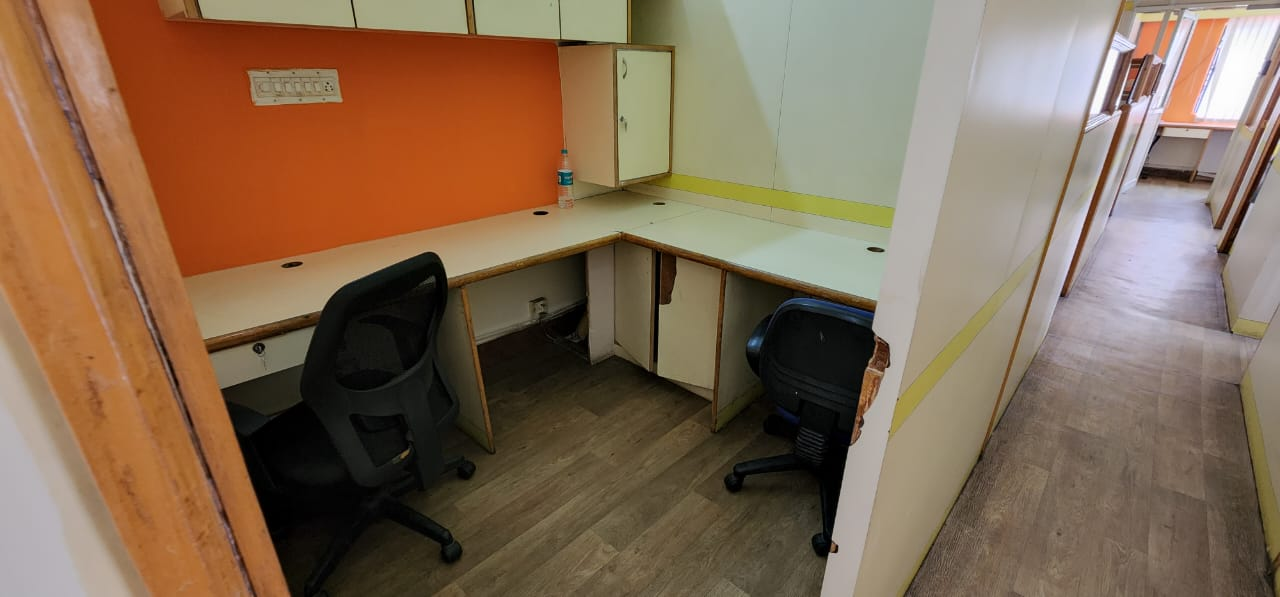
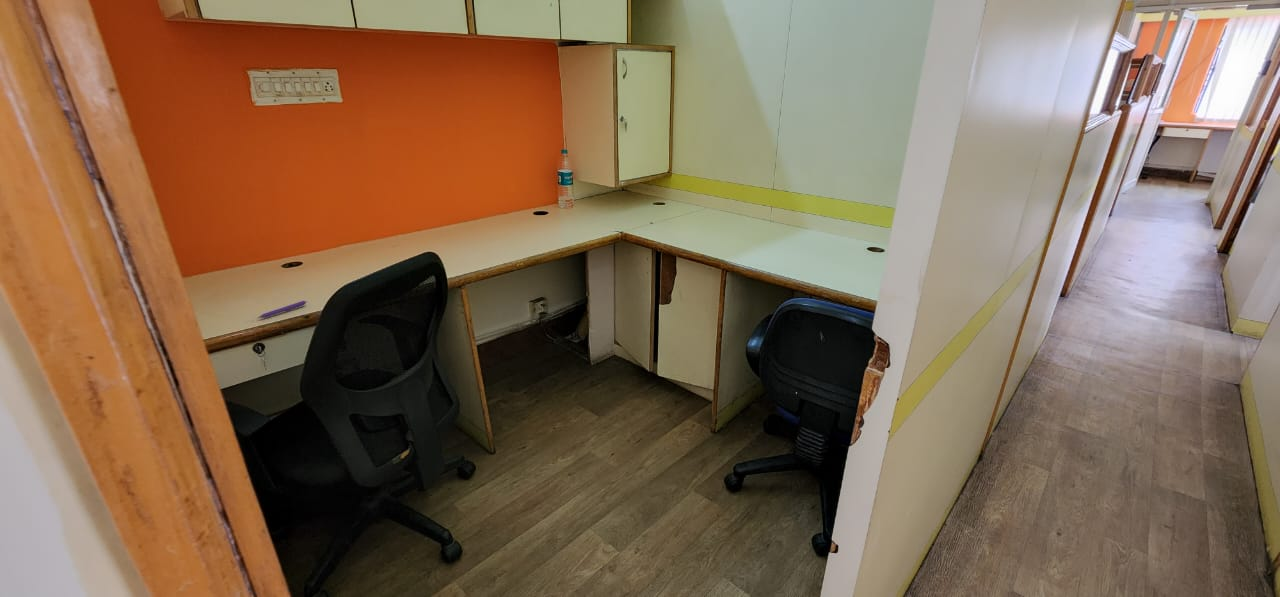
+ pen [257,300,308,319]
